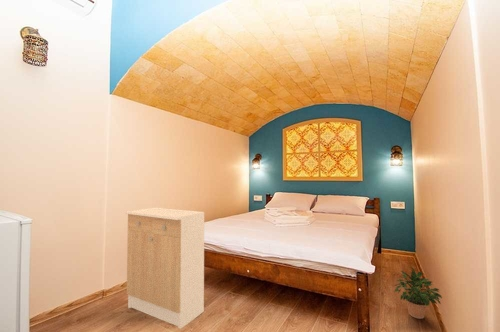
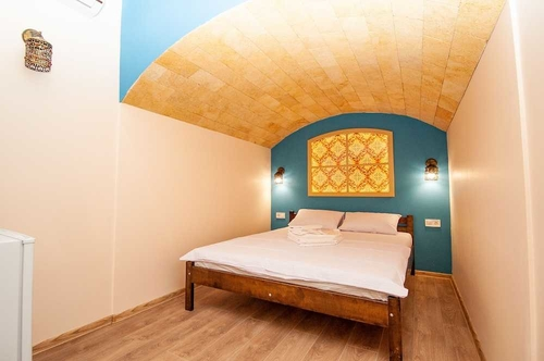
- potted plant [392,265,443,320]
- cabinet [125,206,205,330]
